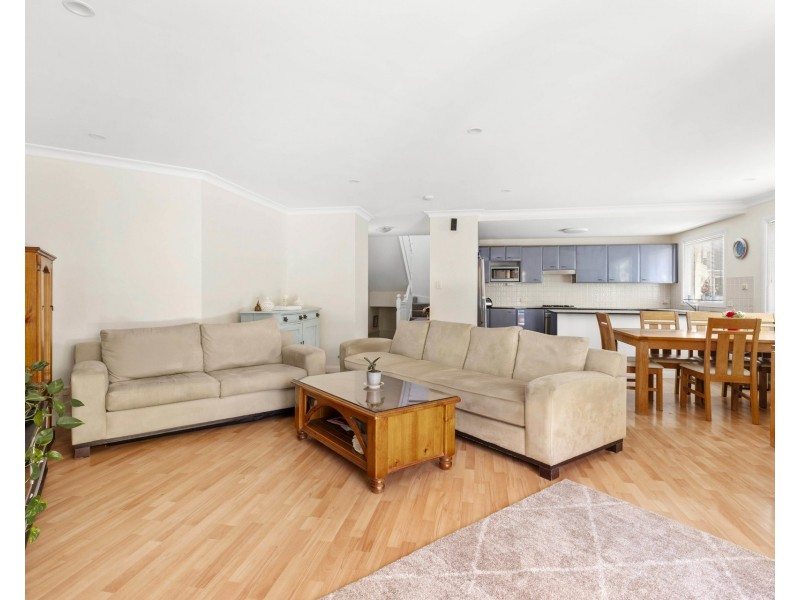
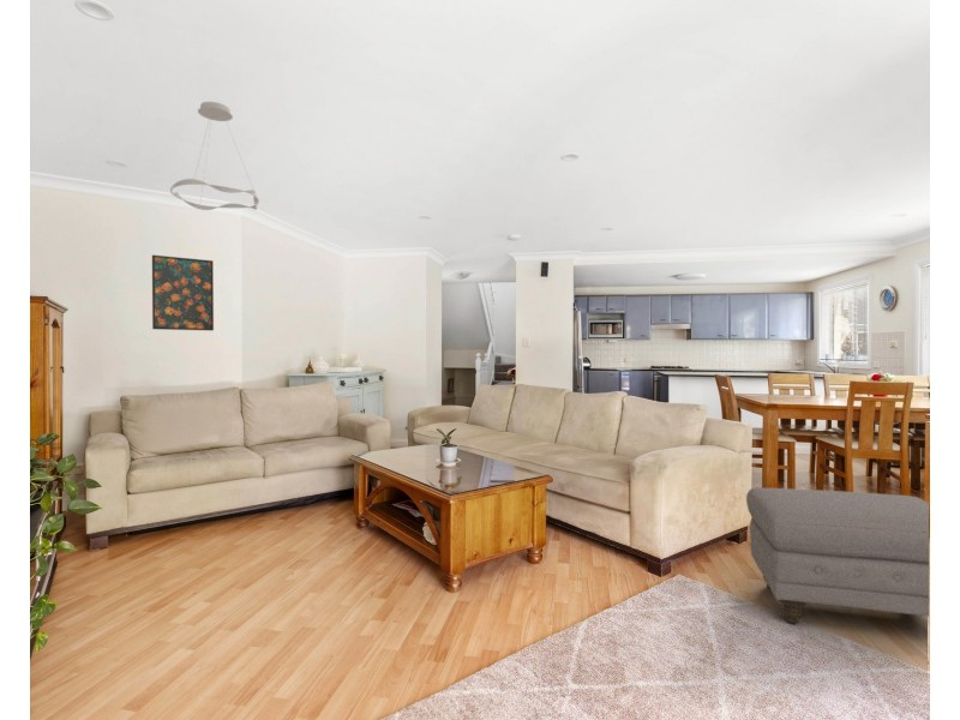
+ ceiling light [169,101,260,211]
+ ottoman [745,486,930,624]
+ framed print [151,254,215,331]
